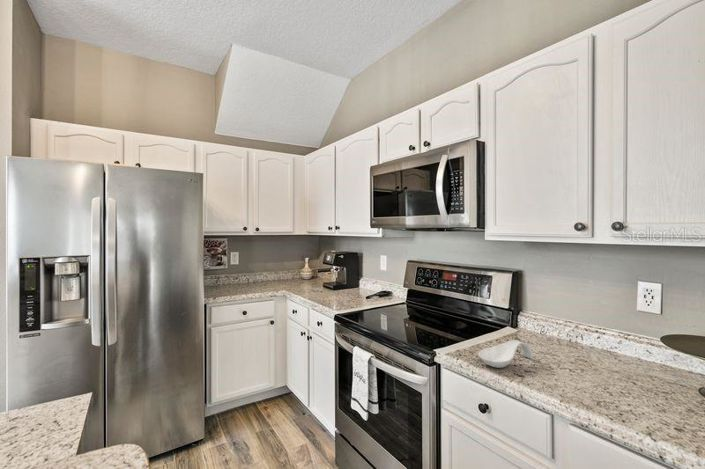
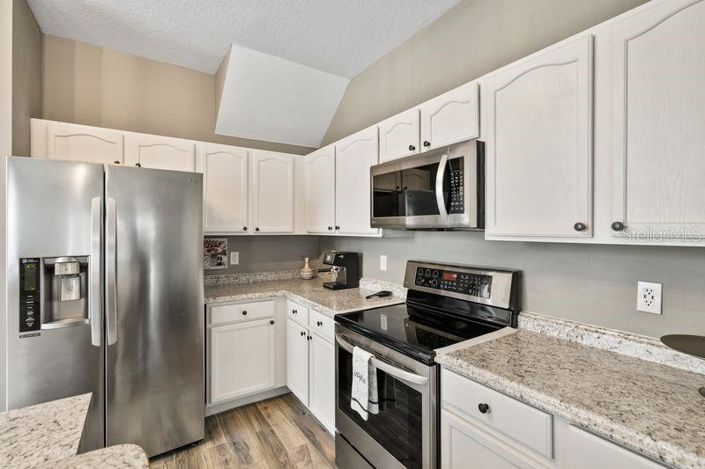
- spoon rest [477,339,534,369]
